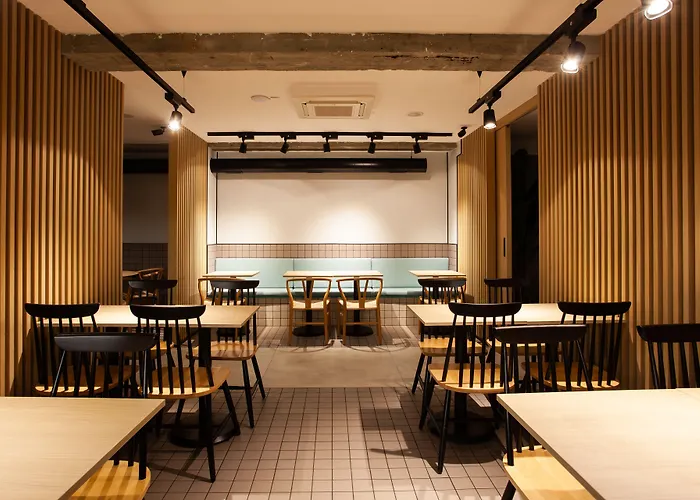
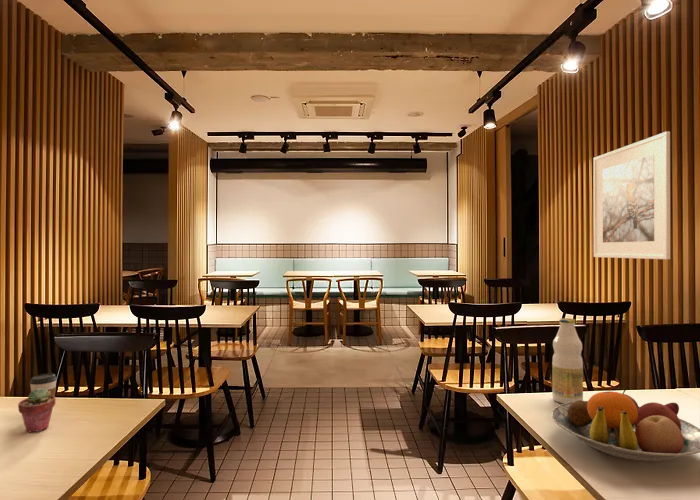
+ fruit bowl [551,387,700,463]
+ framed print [592,130,671,260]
+ coffee cup [29,372,58,410]
+ potted succulent [17,388,56,433]
+ bottle [551,317,584,404]
